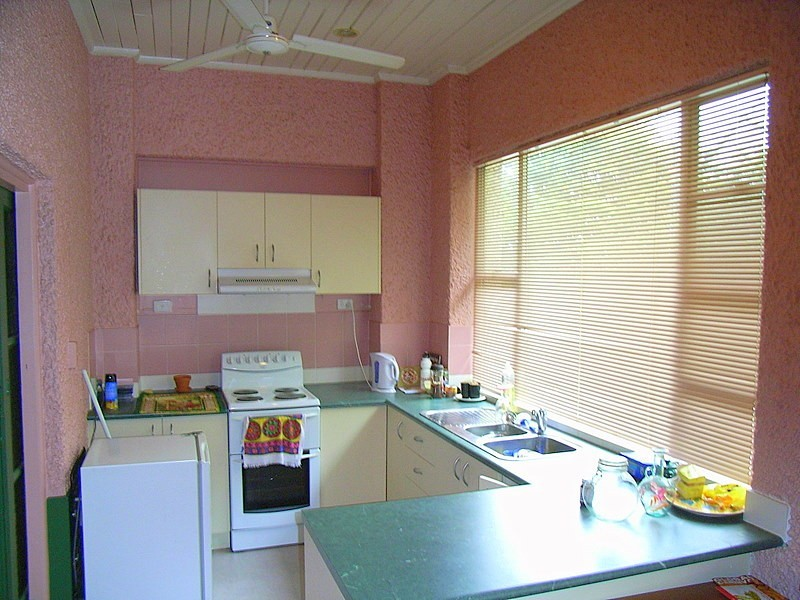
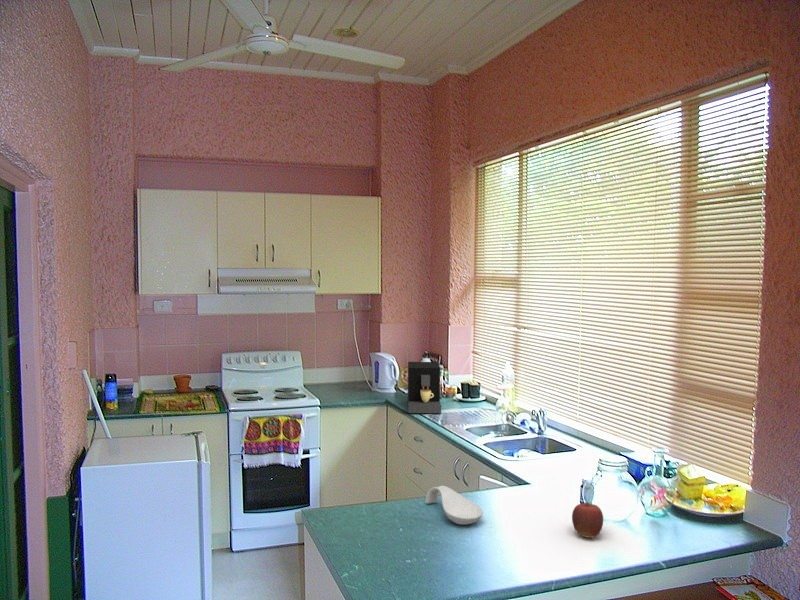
+ apple [571,502,604,539]
+ spoon rest [424,485,484,526]
+ coffee maker [407,361,442,414]
